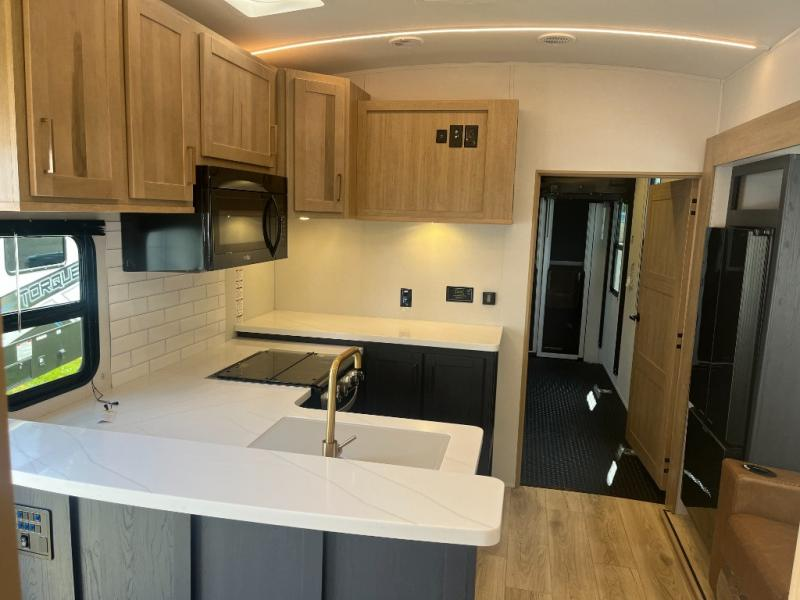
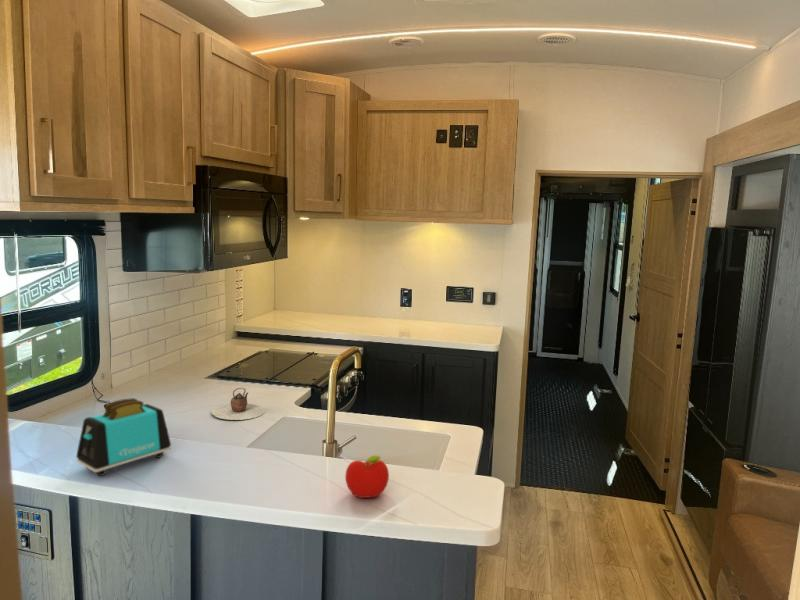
+ fruit [344,454,390,499]
+ teapot [211,387,266,421]
+ toaster [75,397,172,477]
